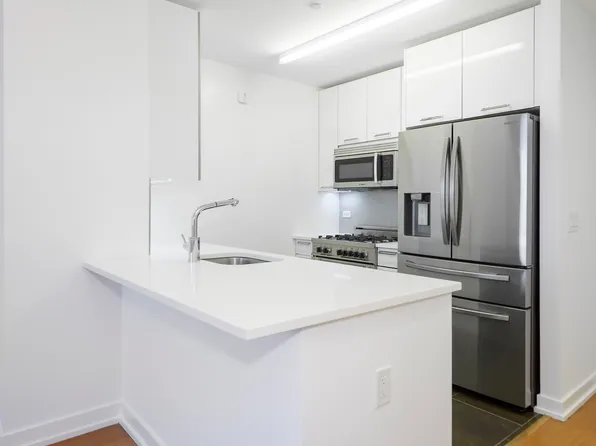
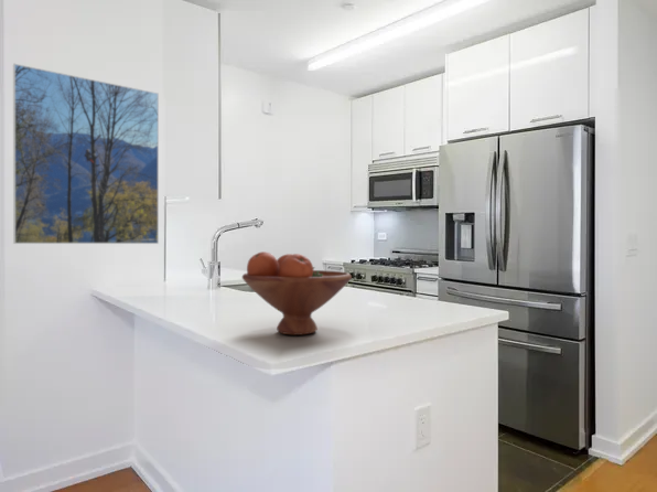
+ fruit bowl [241,250,353,336]
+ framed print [12,63,160,245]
